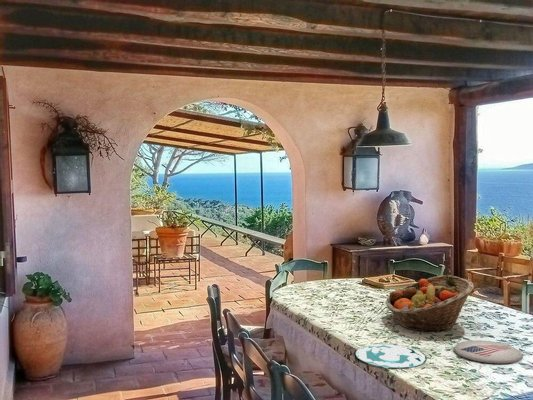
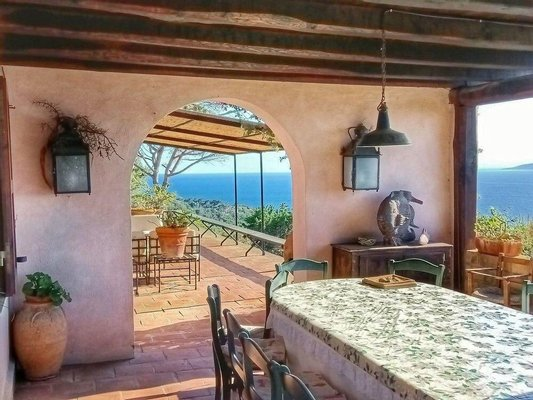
- plate [354,343,428,369]
- plate [453,339,524,365]
- fruit basket [385,274,475,333]
